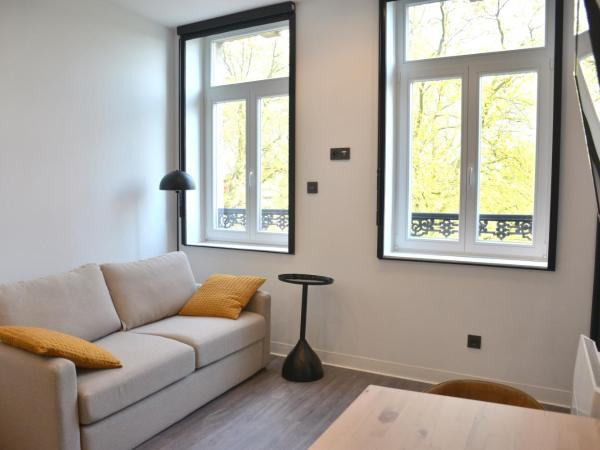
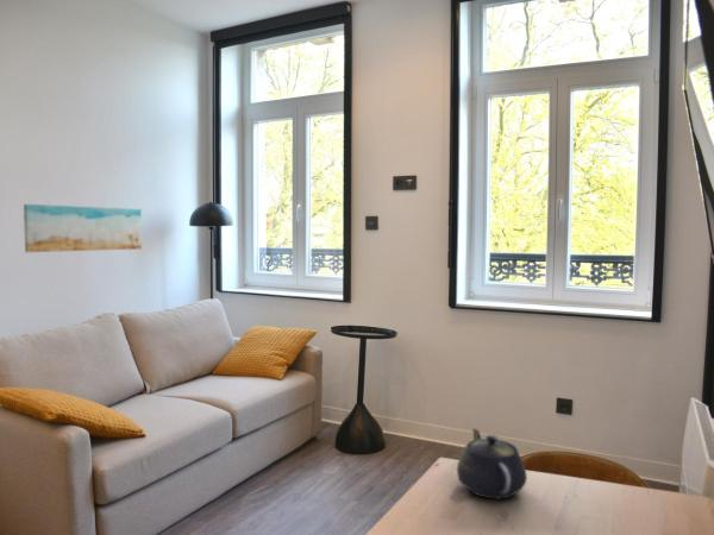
+ wall art [23,203,143,253]
+ teapot [456,427,528,501]
